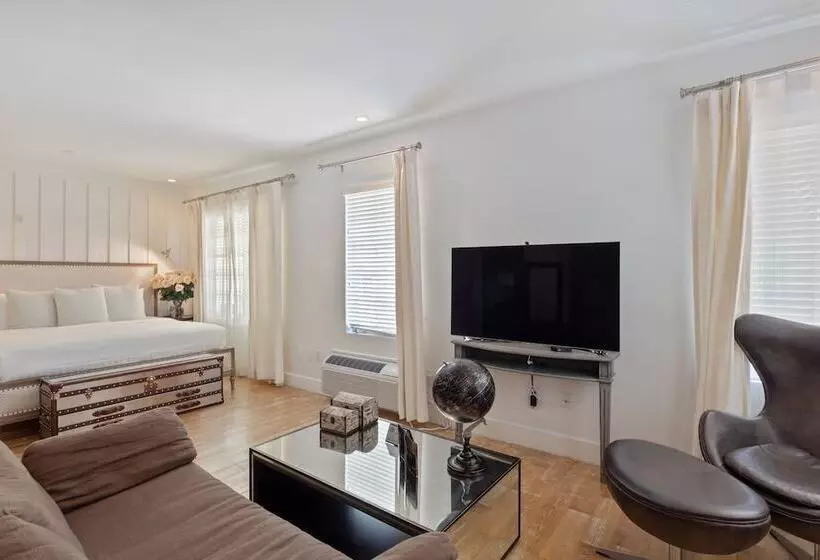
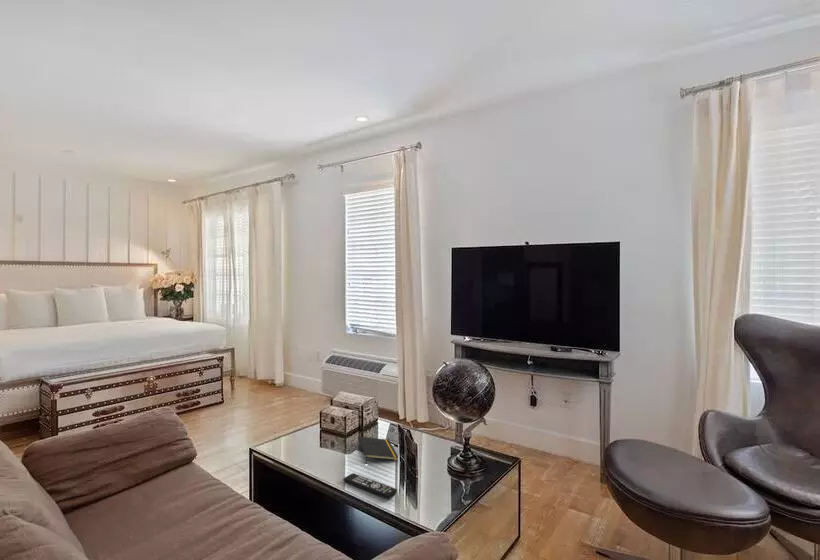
+ remote control [343,472,398,500]
+ notepad [357,436,400,463]
